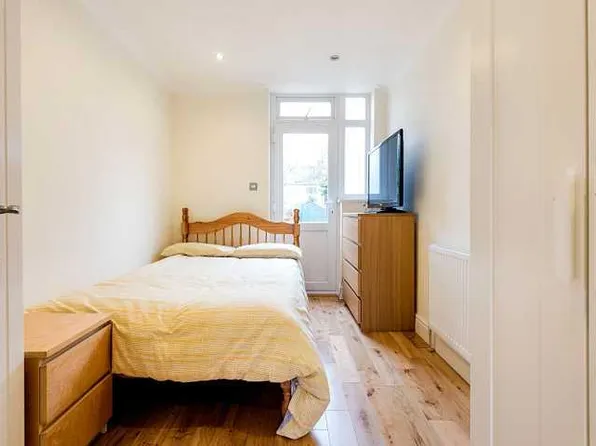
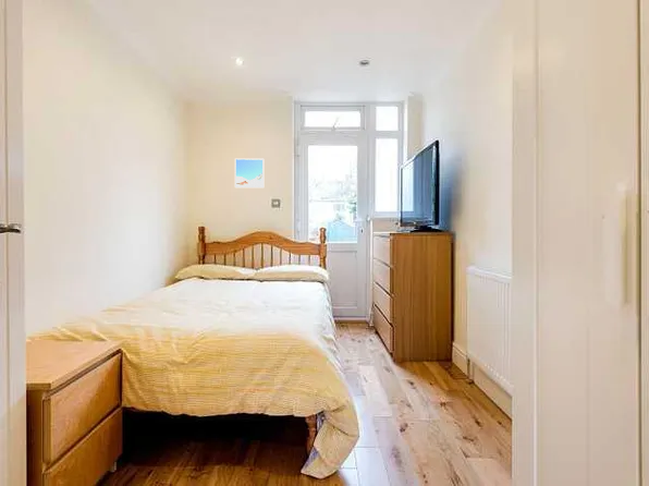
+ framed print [234,158,265,189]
